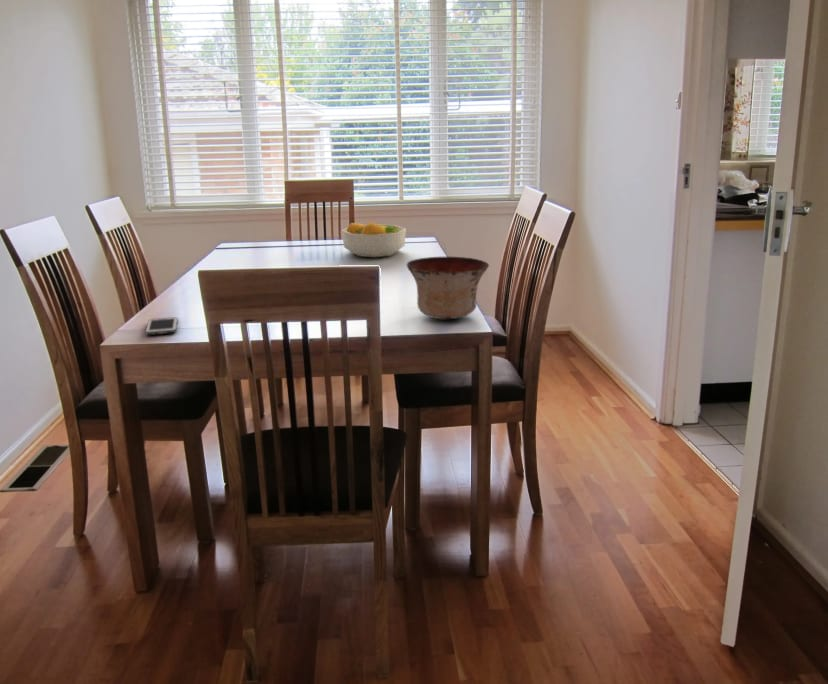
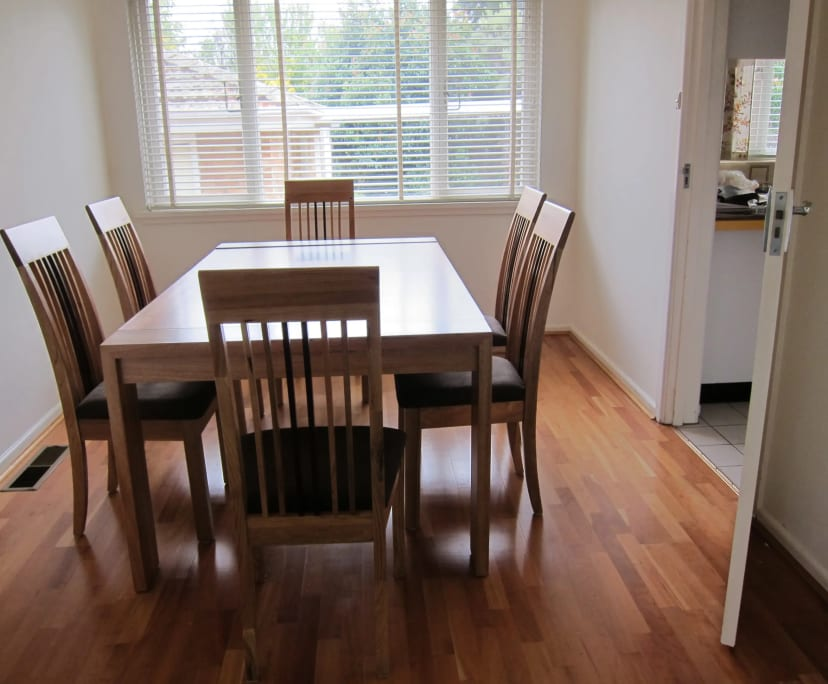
- cell phone [144,316,179,336]
- fruit bowl [340,221,407,258]
- bowl [405,256,490,320]
